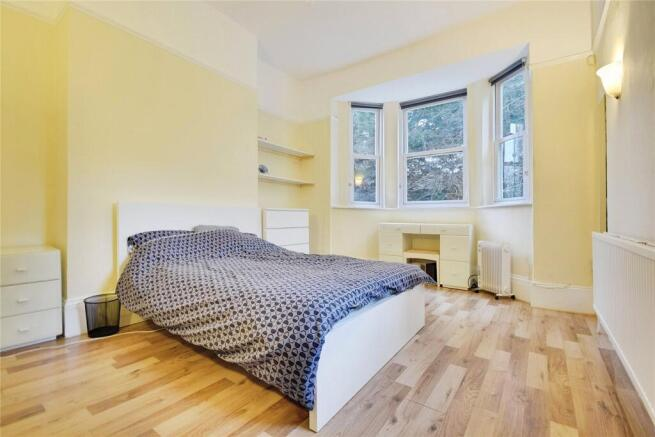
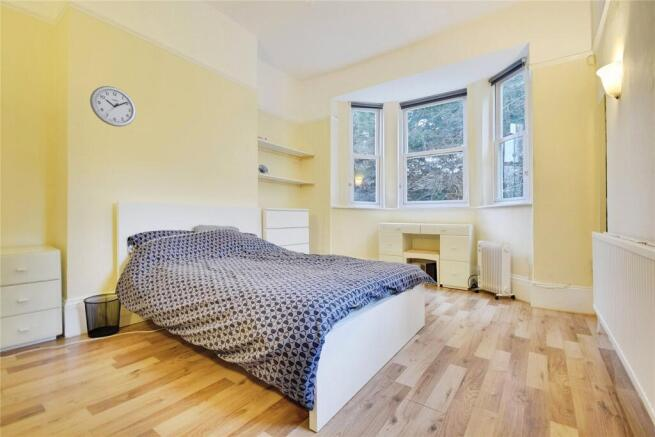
+ wall clock [89,85,137,128]
